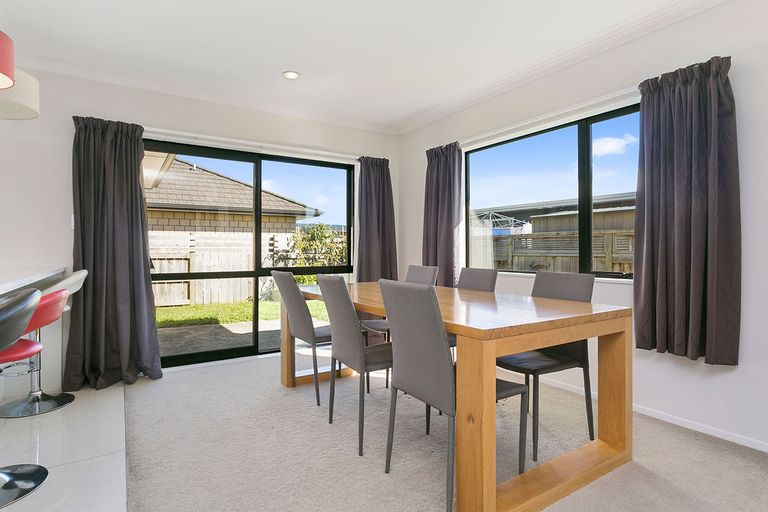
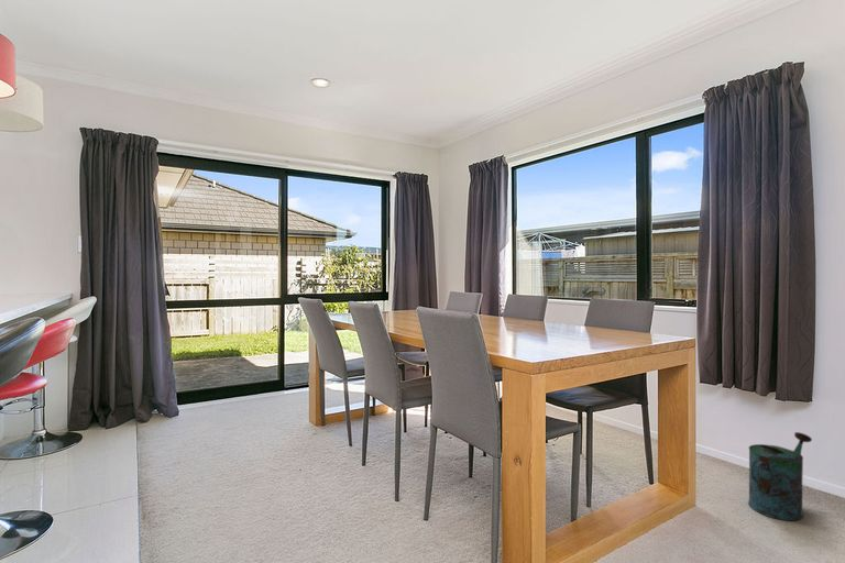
+ watering can [747,431,813,521]
